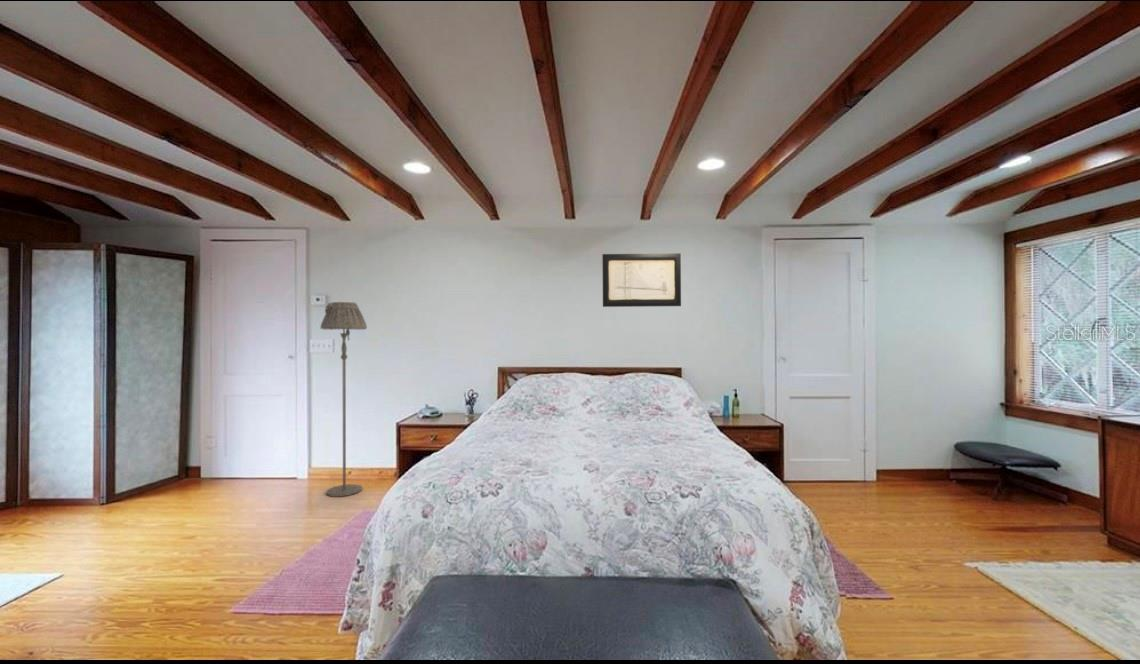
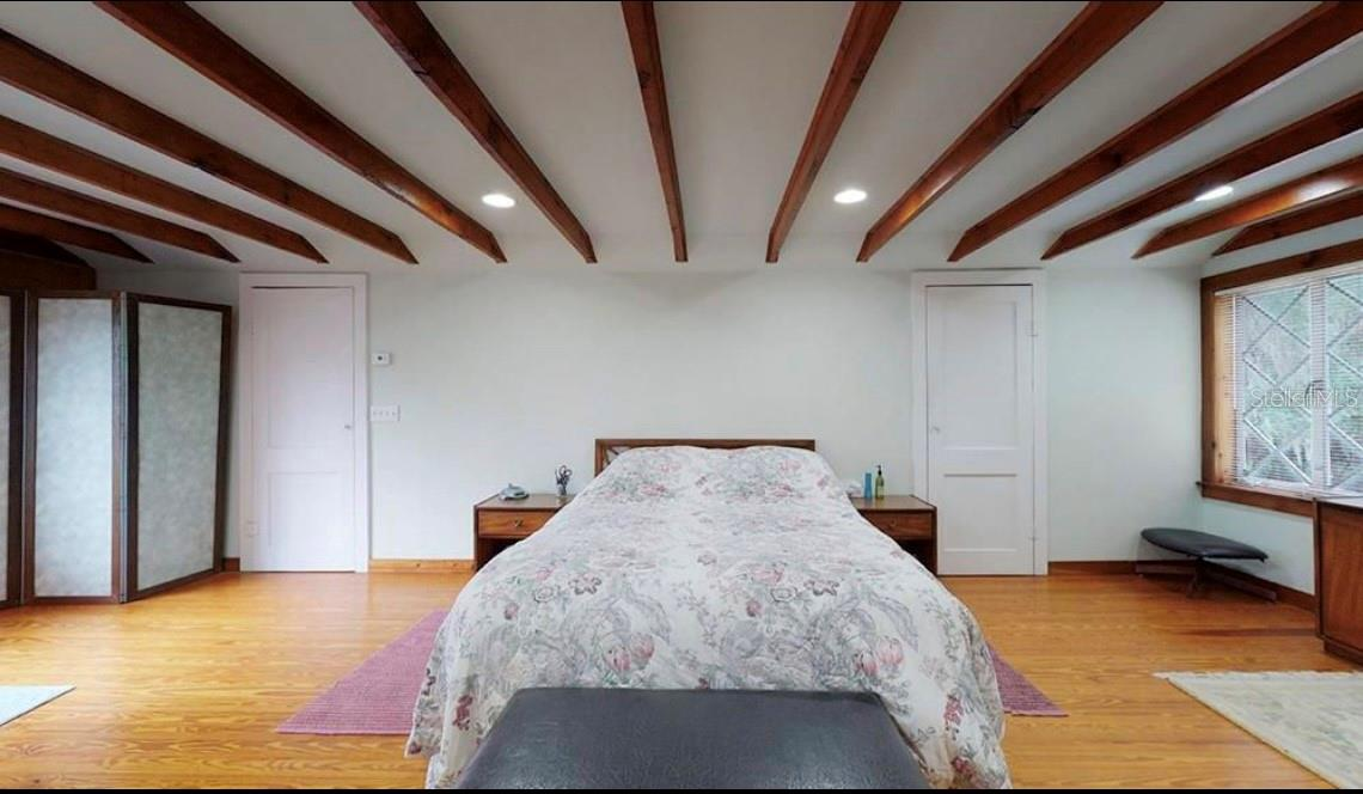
- wall art [601,252,682,308]
- floor lamp [319,301,368,498]
